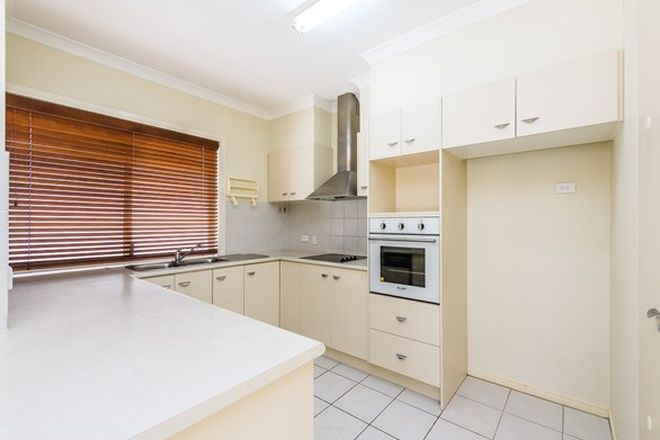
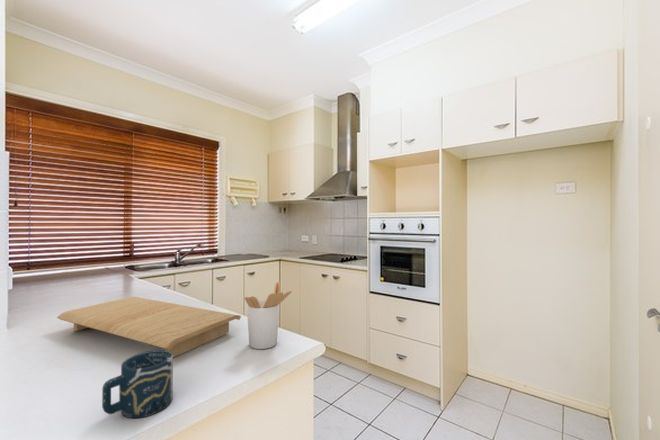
+ cup [101,349,174,419]
+ utensil holder [244,281,293,350]
+ cutting board [56,296,242,358]
